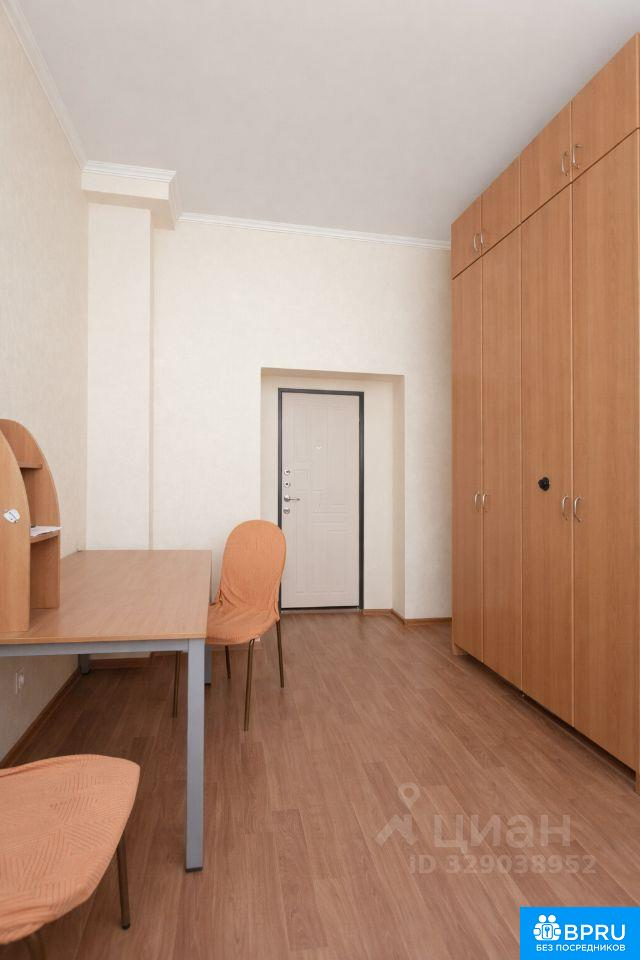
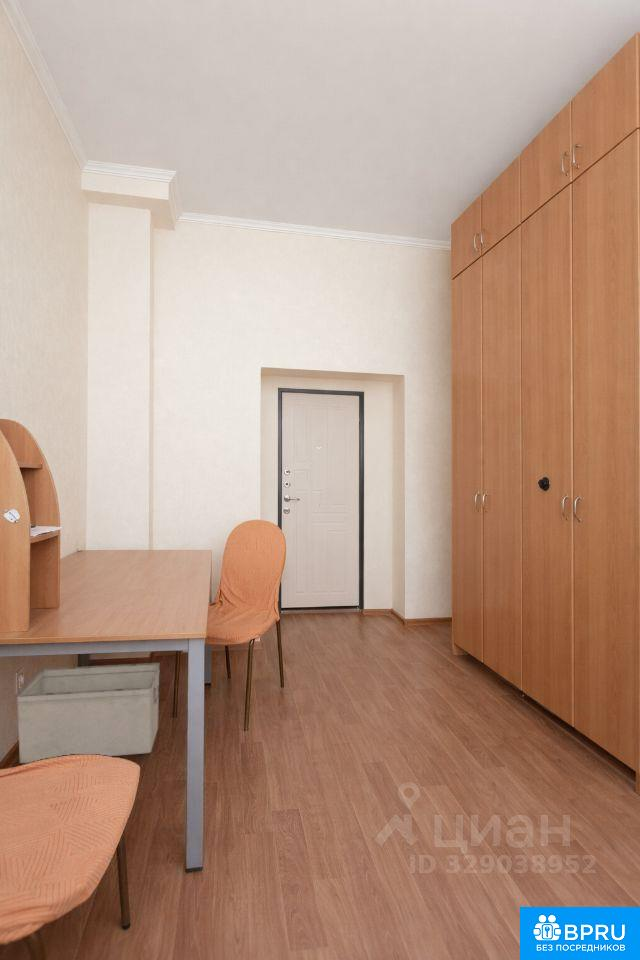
+ storage bin [15,662,161,764]
